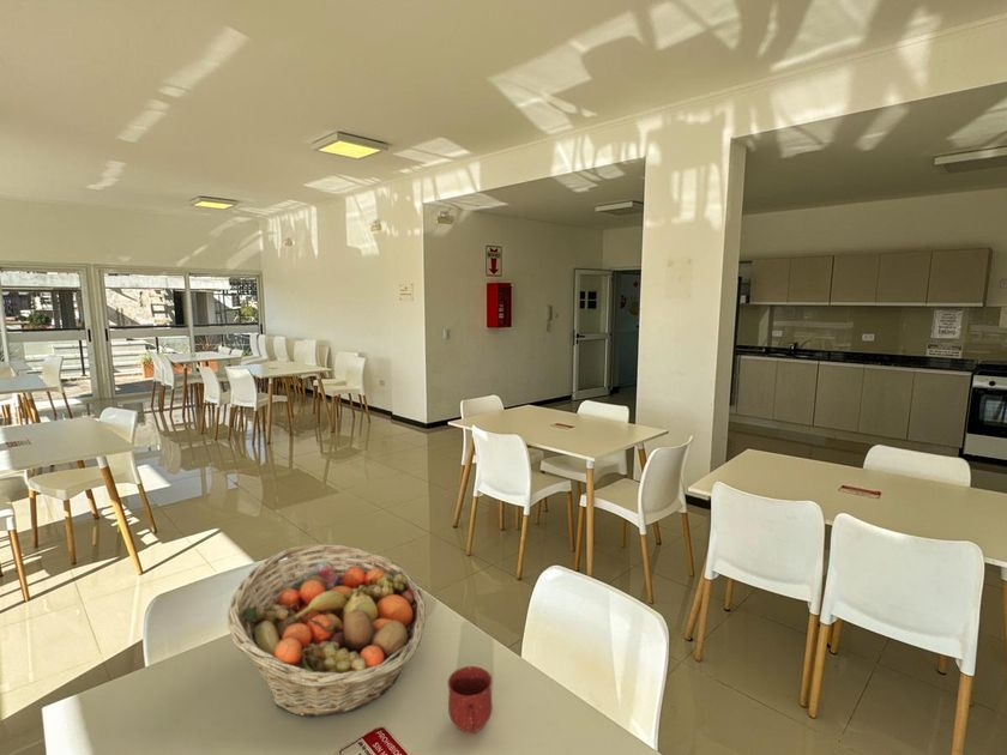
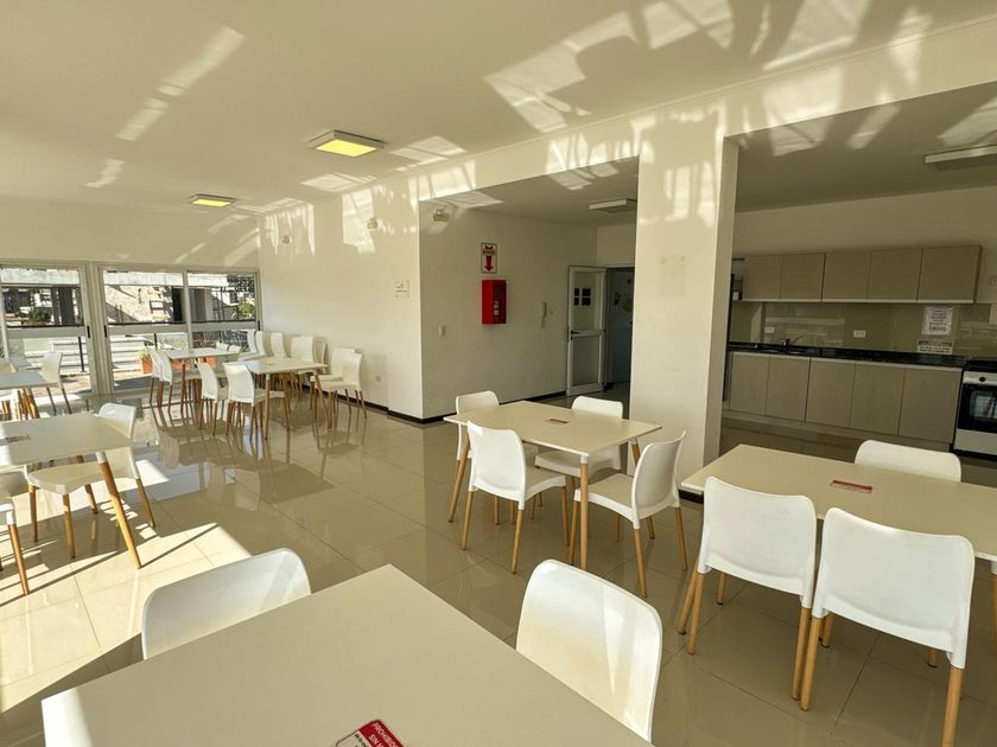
- mug [447,665,494,736]
- fruit basket [227,543,427,718]
